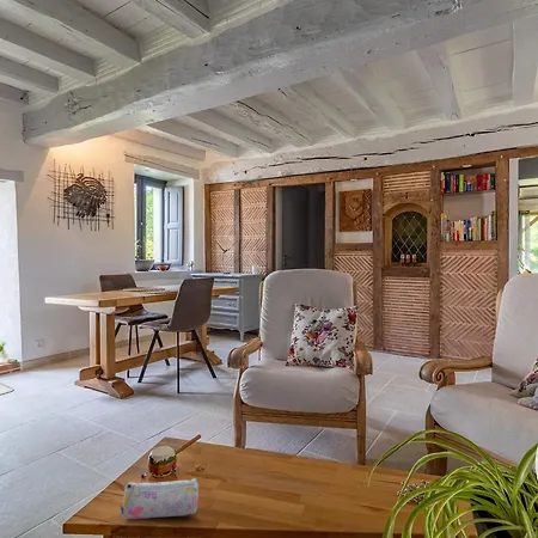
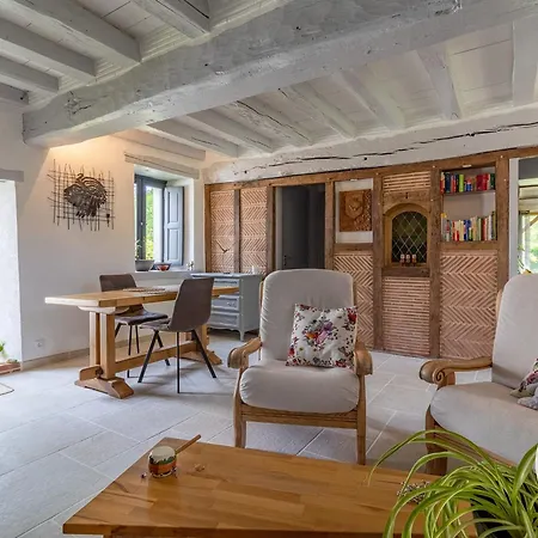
- pencil case [120,477,200,520]
